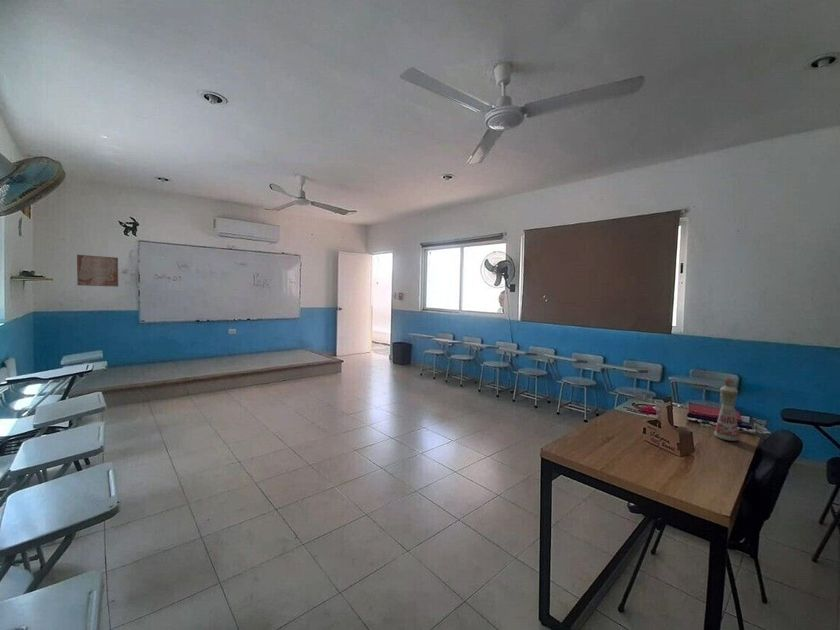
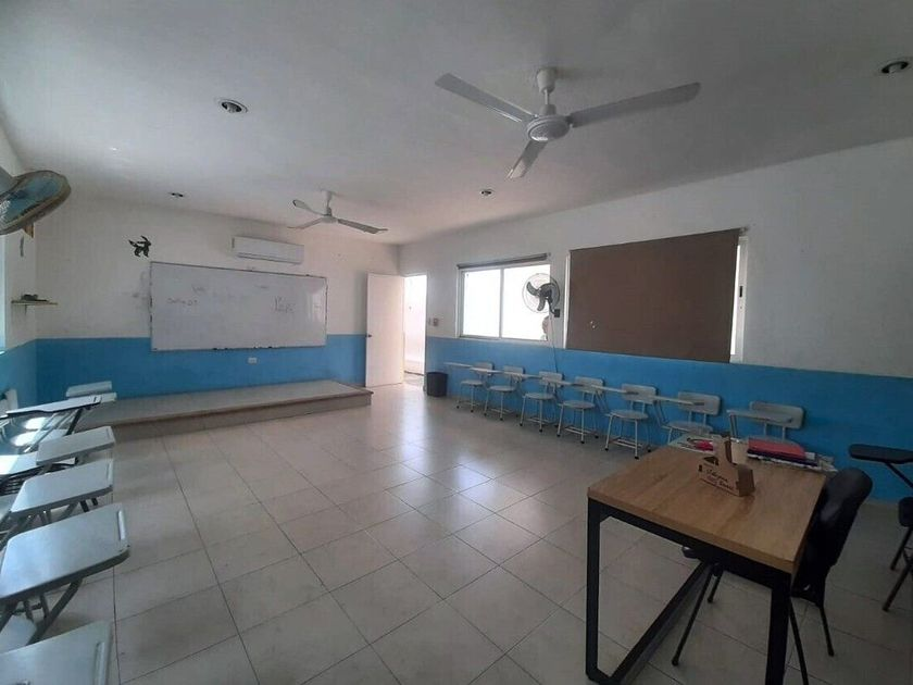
- bottle [713,377,741,442]
- wall art [76,254,119,288]
